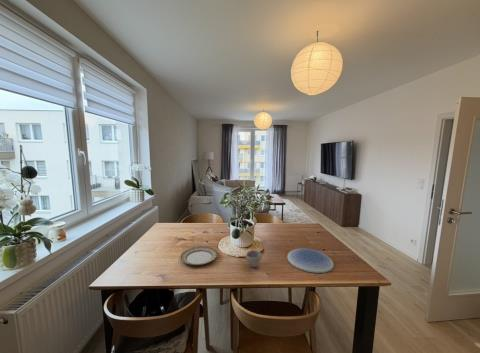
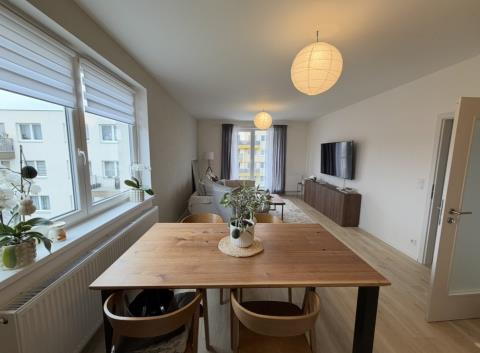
- plate [180,246,219,266]
- cup [245,248,263,268]
- plate [286,248,335,274]
